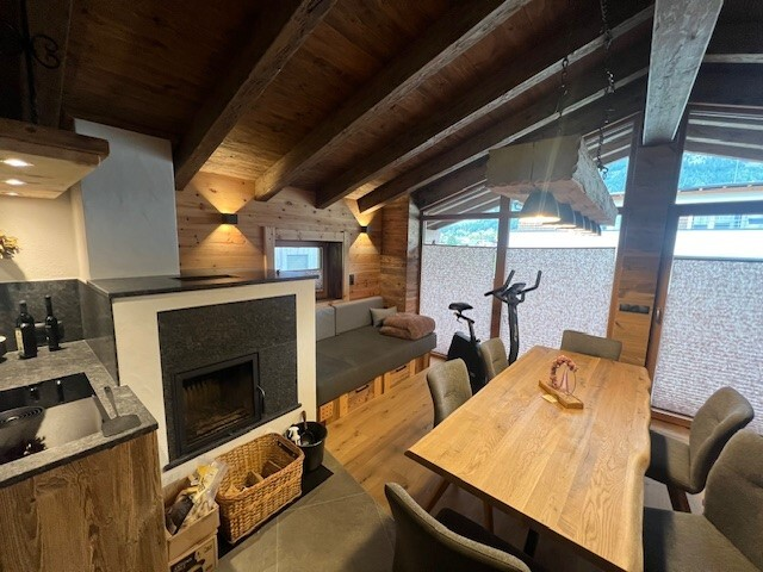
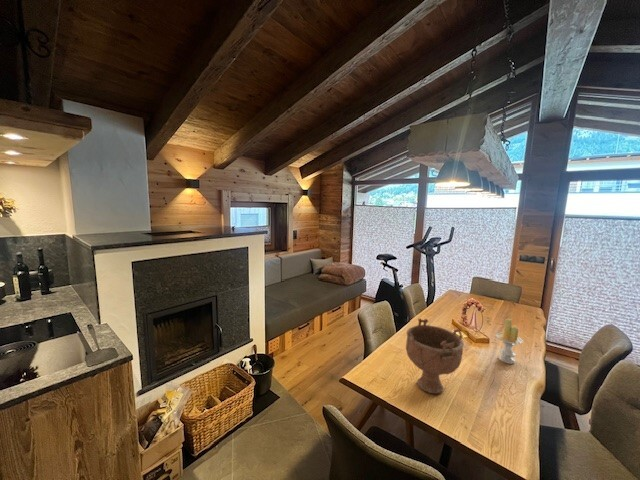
+ candle [495,318,524,365]
+ decorative bowl [405,317,465,395]
